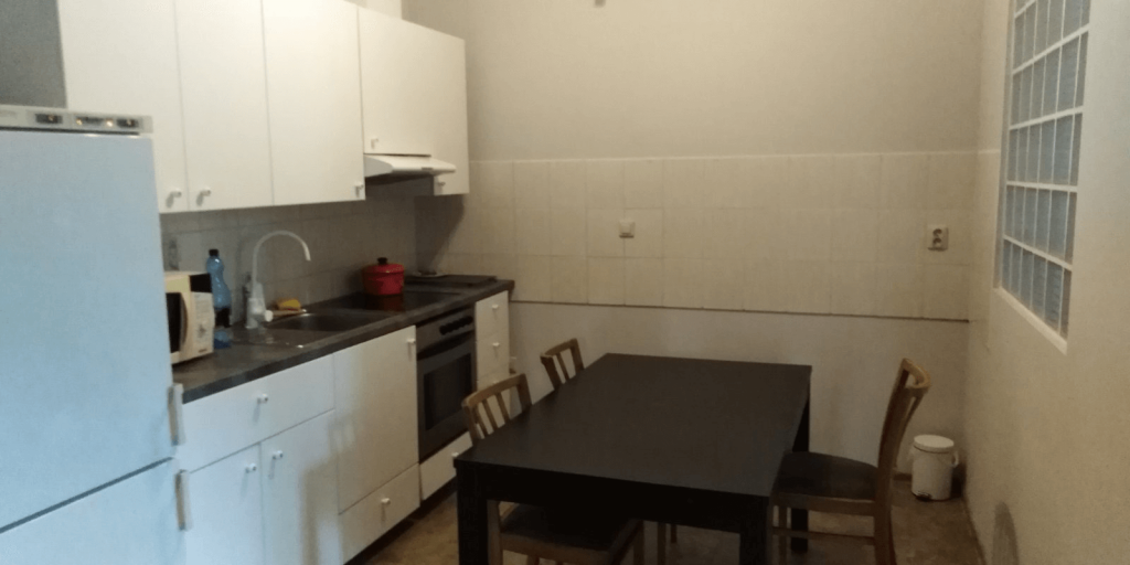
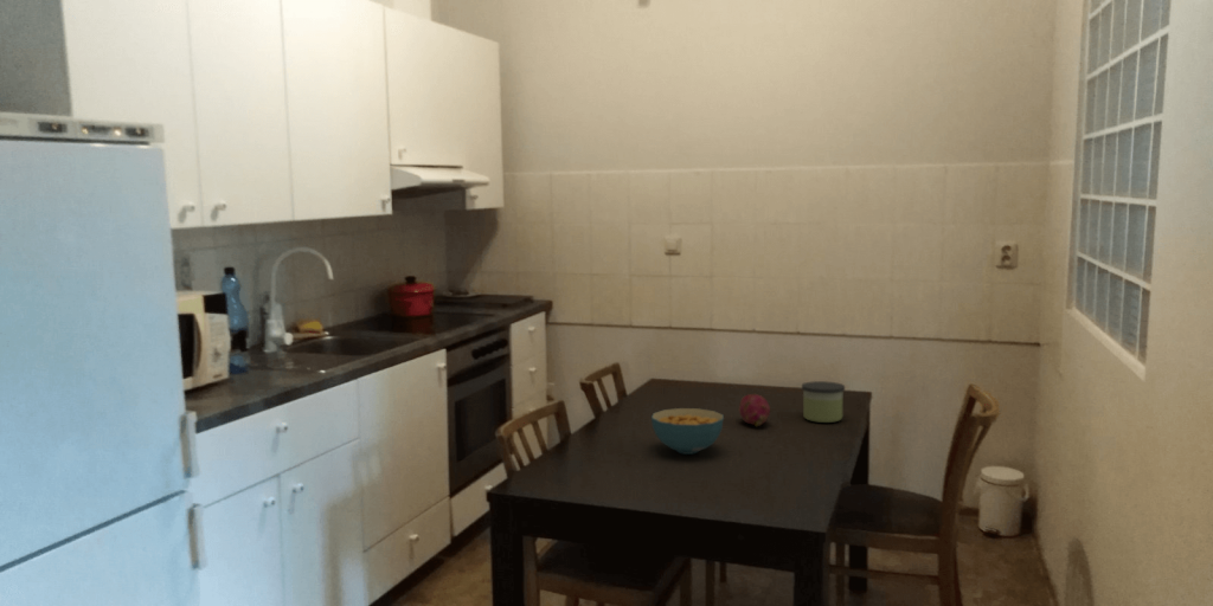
+ candle [801,380,846,424]
+ cereal bowl [650,407,725,456]
+ fruit [737,392,771,428]
